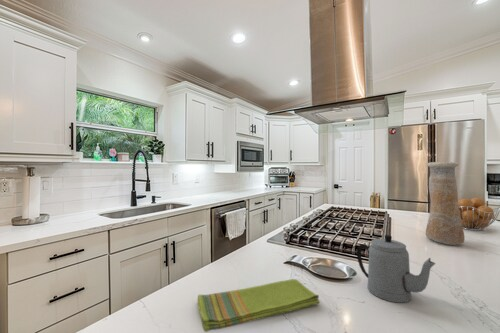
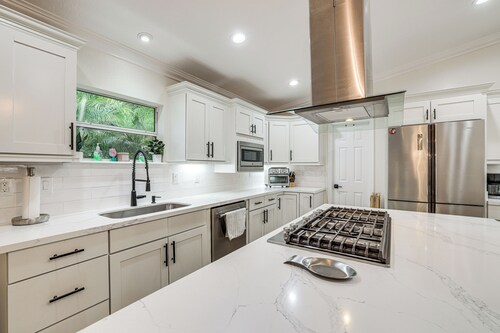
- teapot [356,234,437,304]
- dish towel [197,278,320,333]
- vase [425,161,466,246]
- fruit basket [458,197,500,231]
